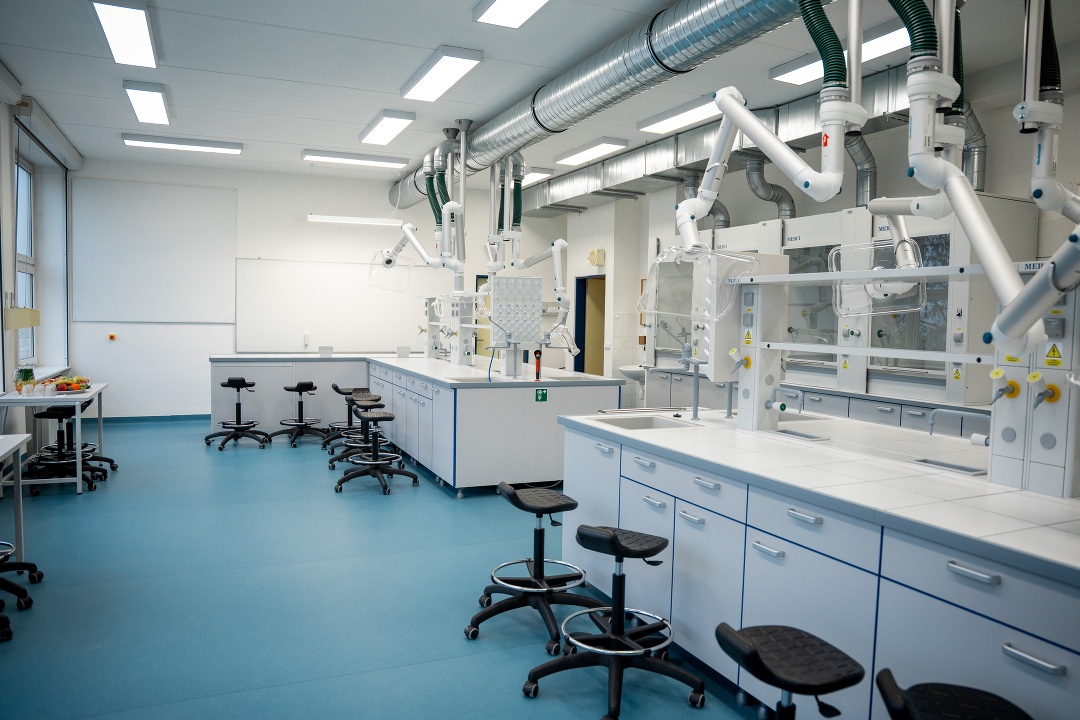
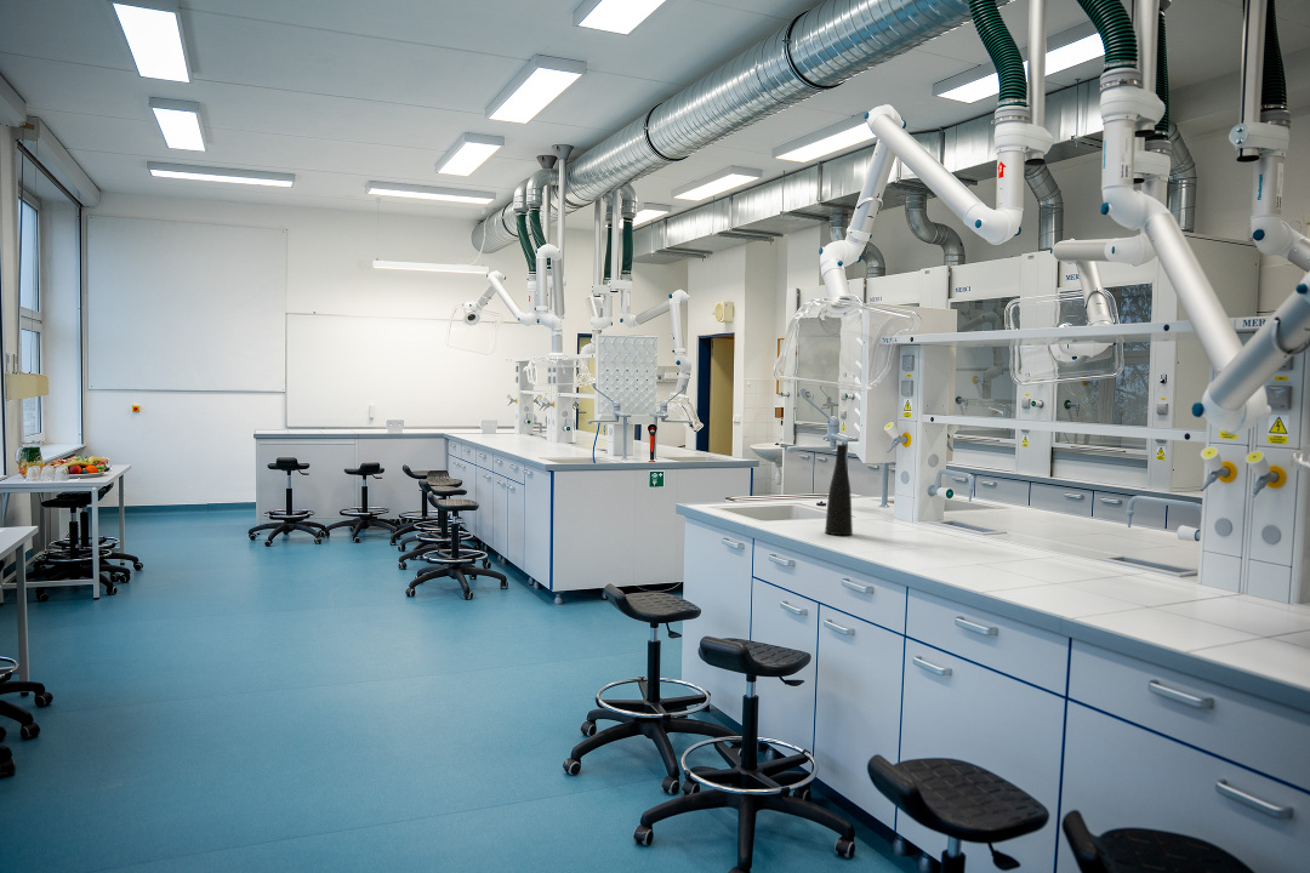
+ vase [824,444,854,536]
